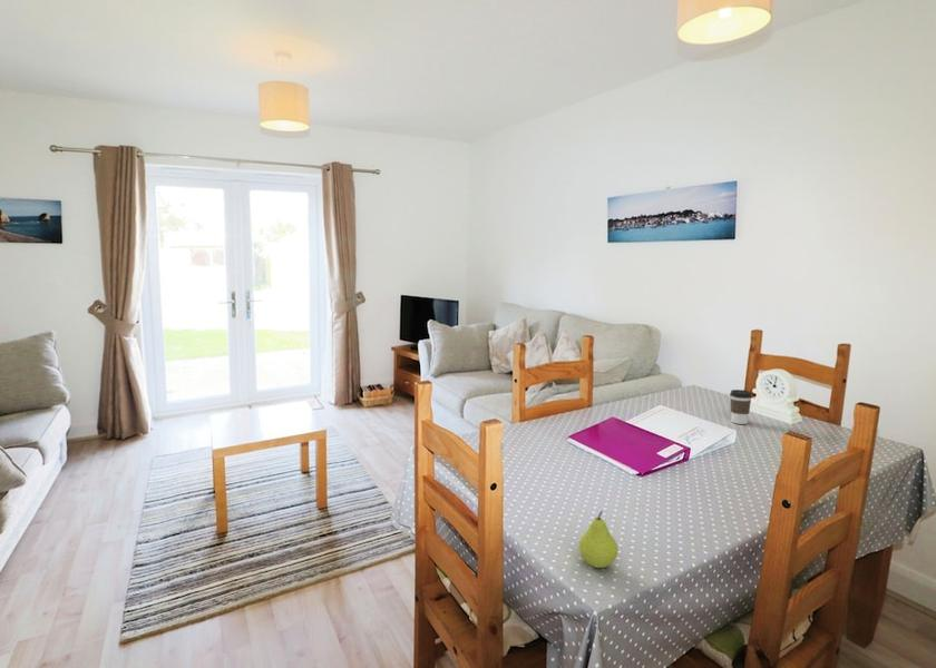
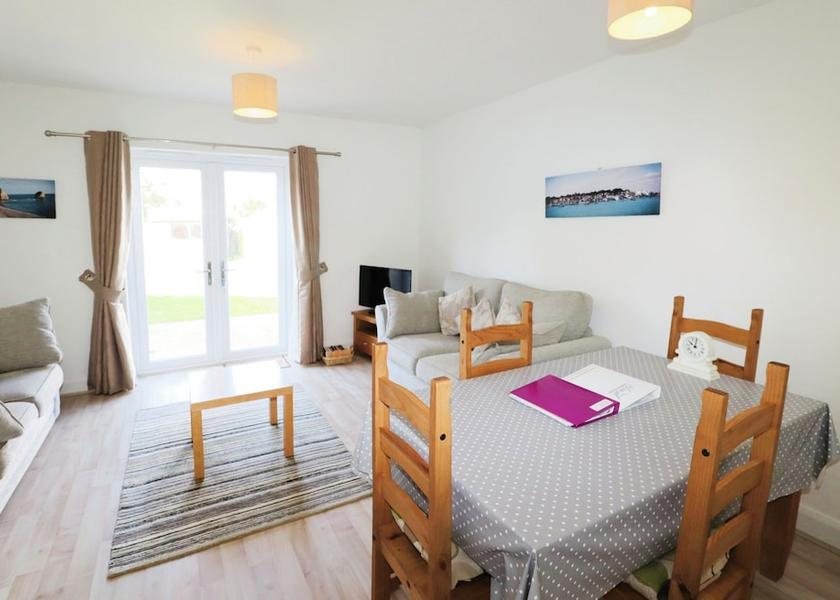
- fruit [577,510,620,569]
- coffee cup [729,389,753,425]
